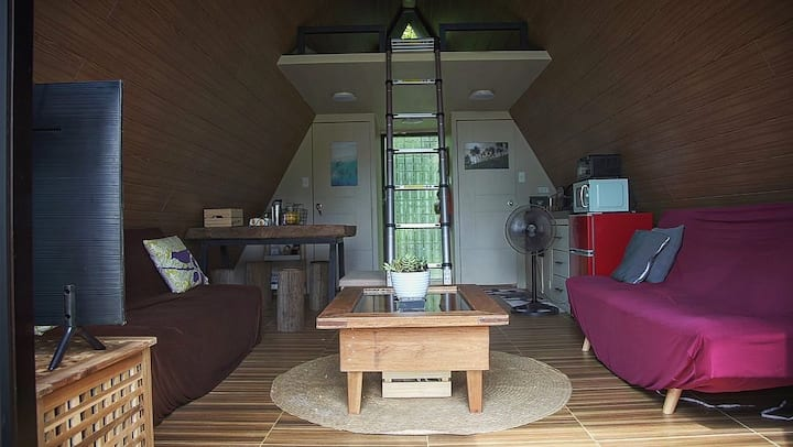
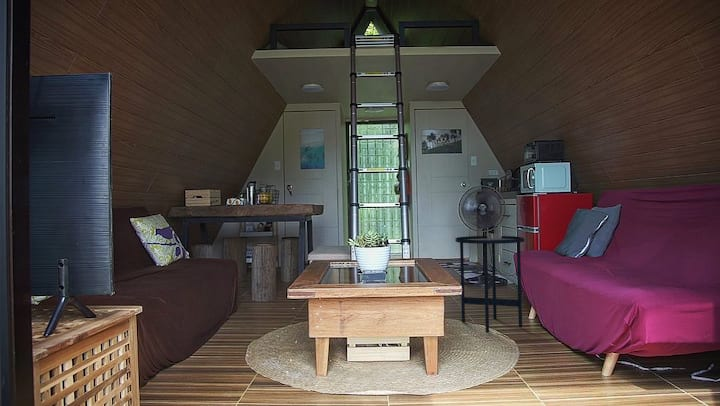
+ side table [454,235,526,333]
